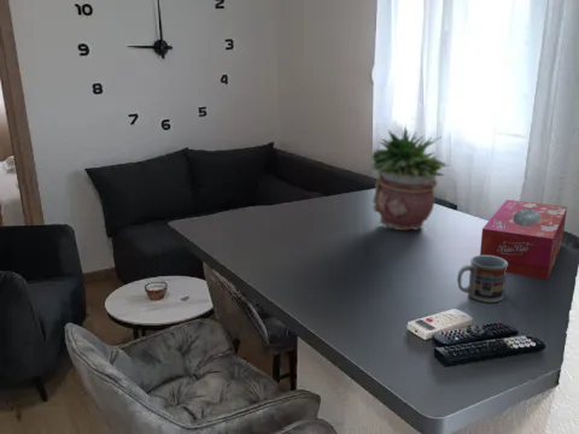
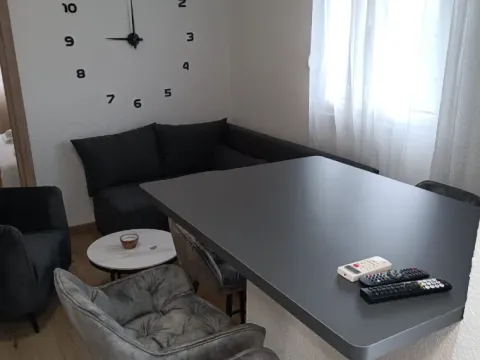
- tissue box [479,199,568,281]
- potted plant [370,124,451,231]
- cup [456,254,508,304]
